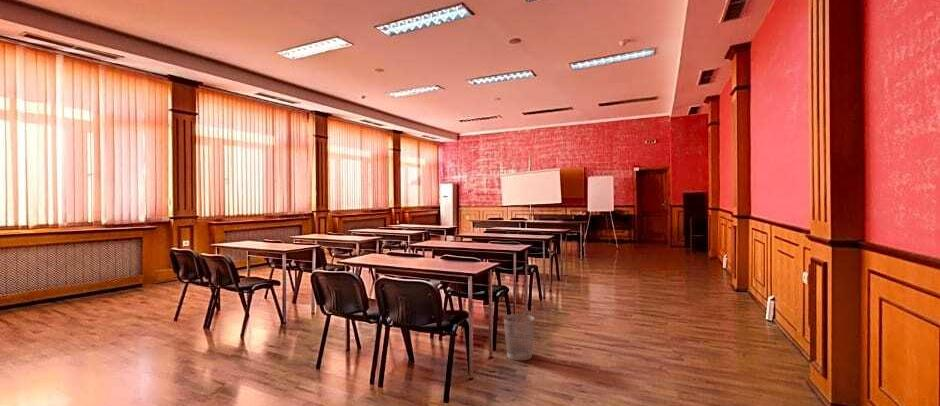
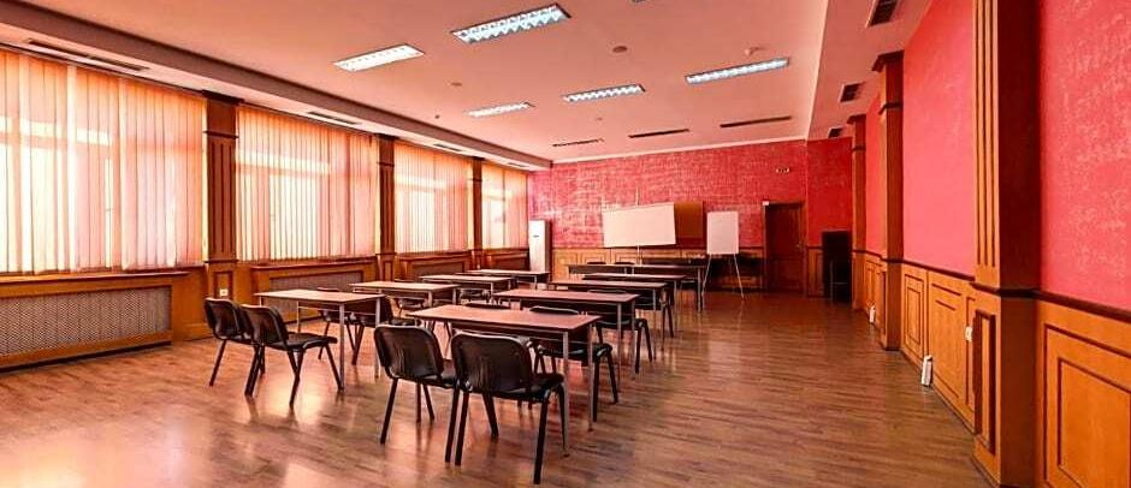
- wastebasket [503,313,536,361]
